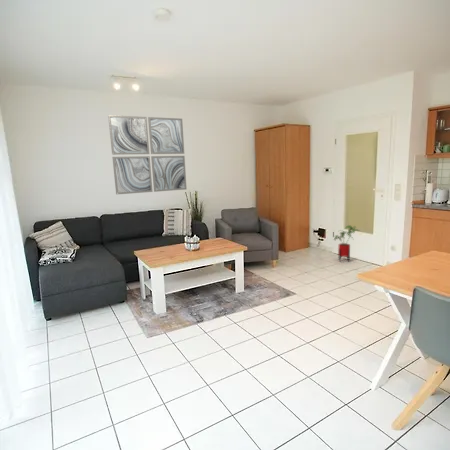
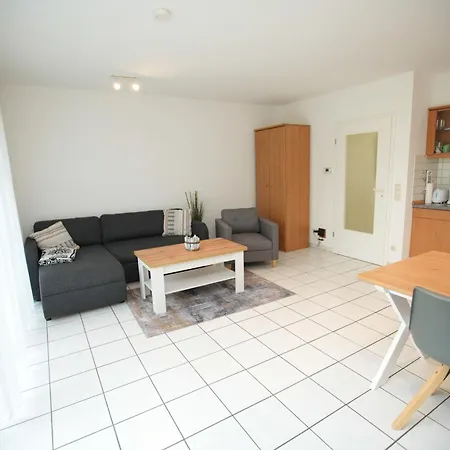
- wall art [107,114,188,195]
- house plant [333,224,360,263]
